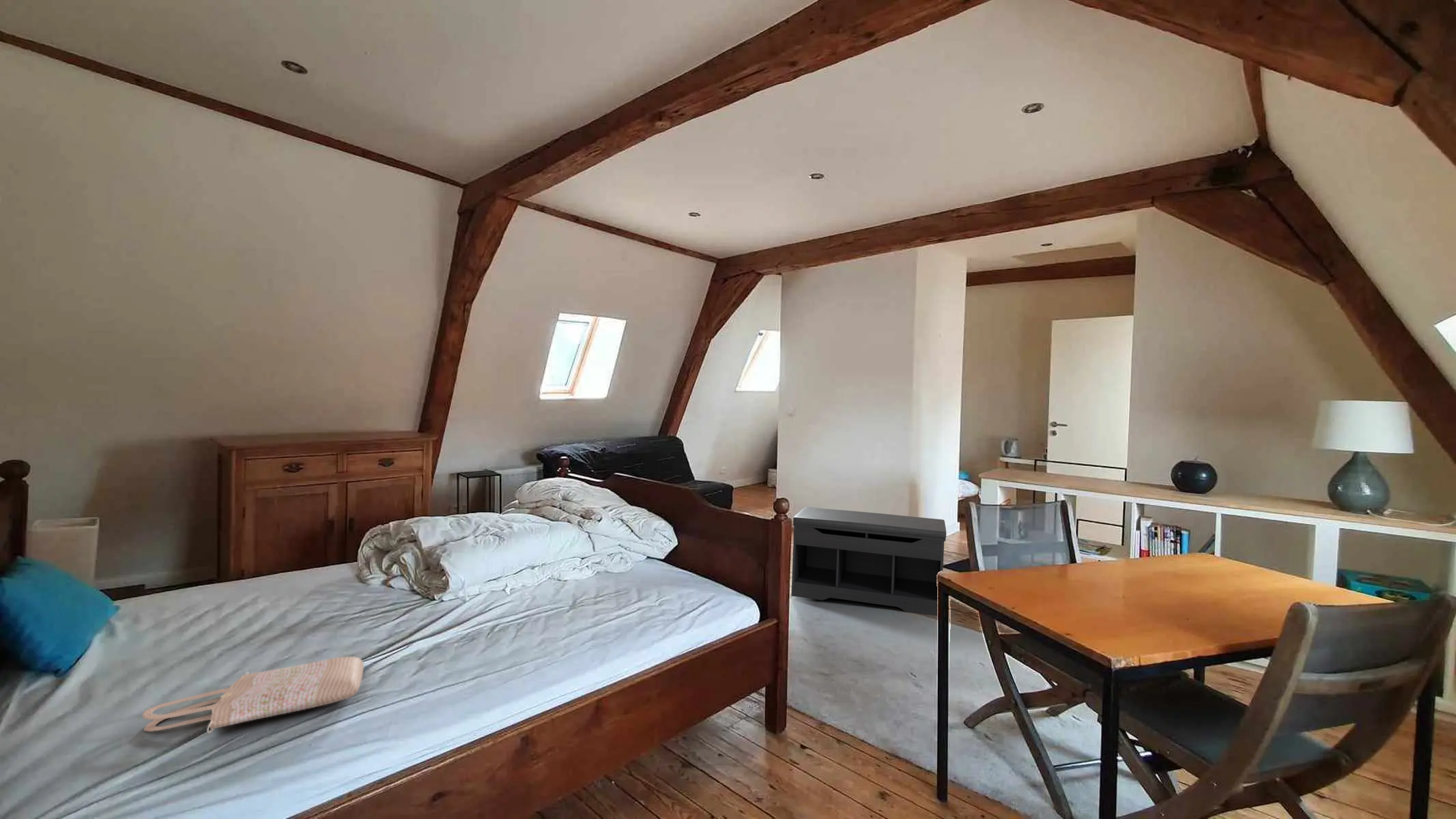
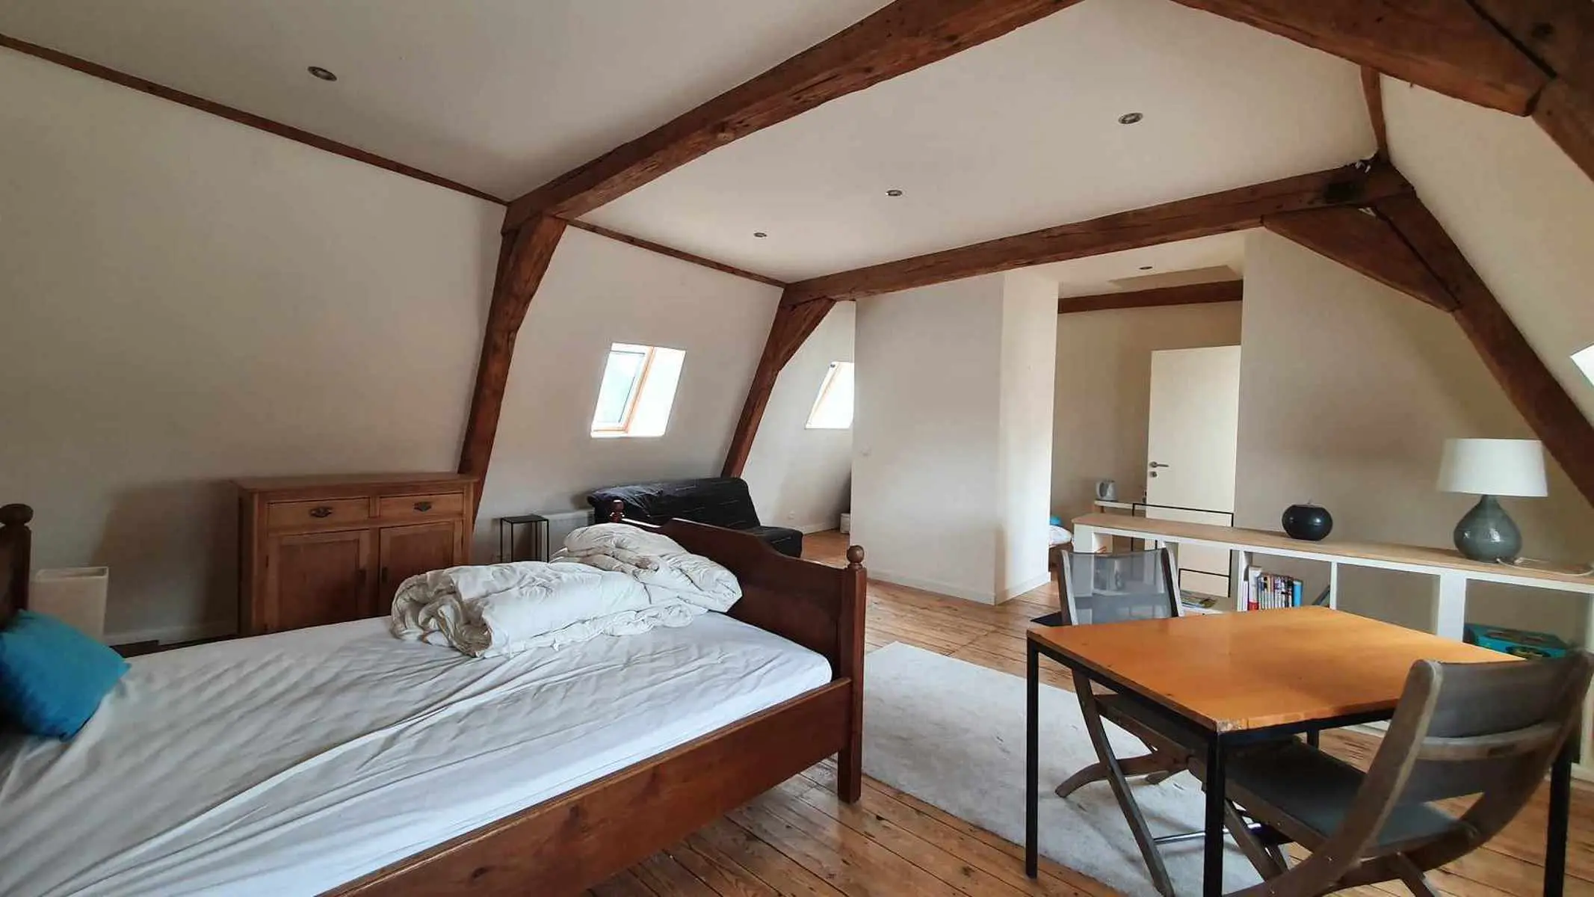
- shopping bag [142,656,365,734]
- bench [790,506,947,616]
